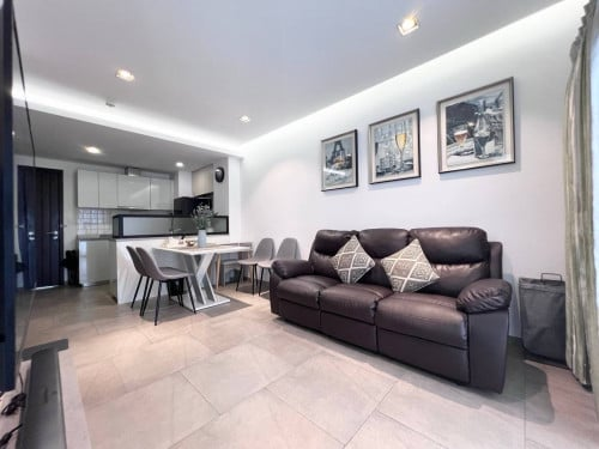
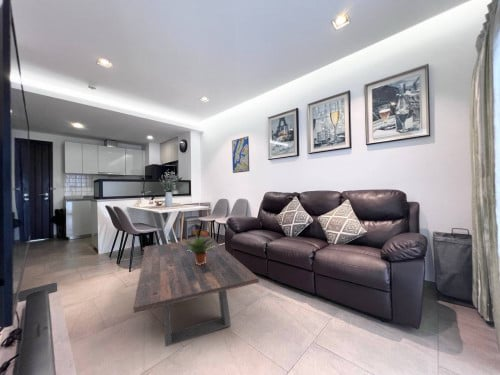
+ coffee table [133,237,260,348]
+ potted plant [185,228,215,265]
+ wall art [231,135,250,174]
